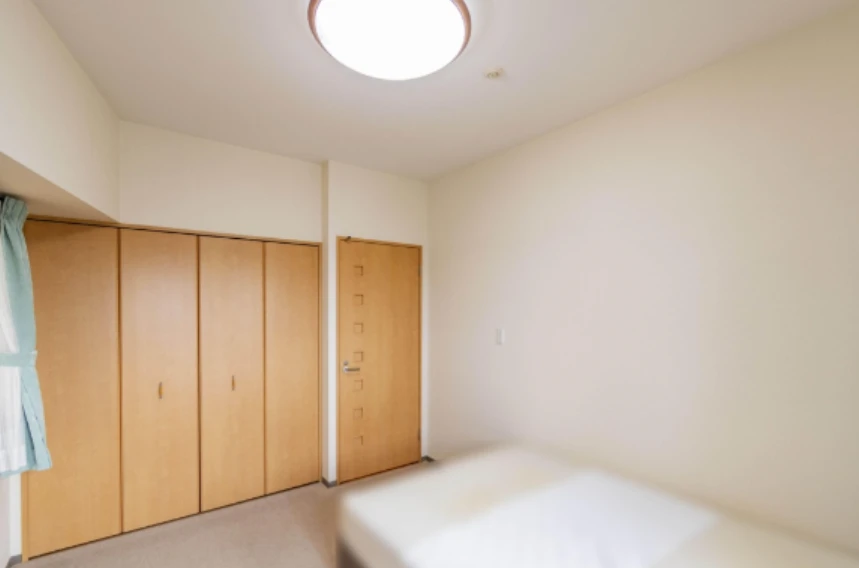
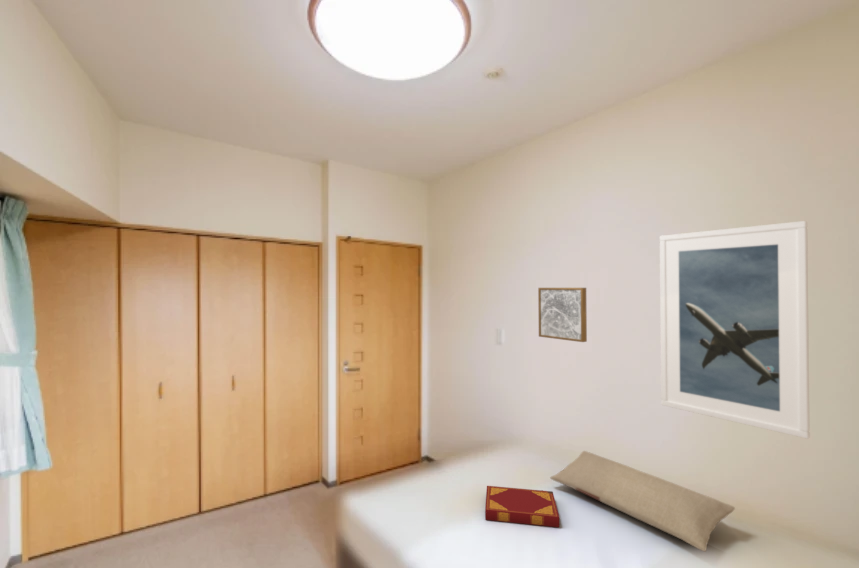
+ hardback book [484,485,560,528]
+ pillow [549,450,736,552]
+ wall art [537,287,588,343]
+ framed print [659,220,811,440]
